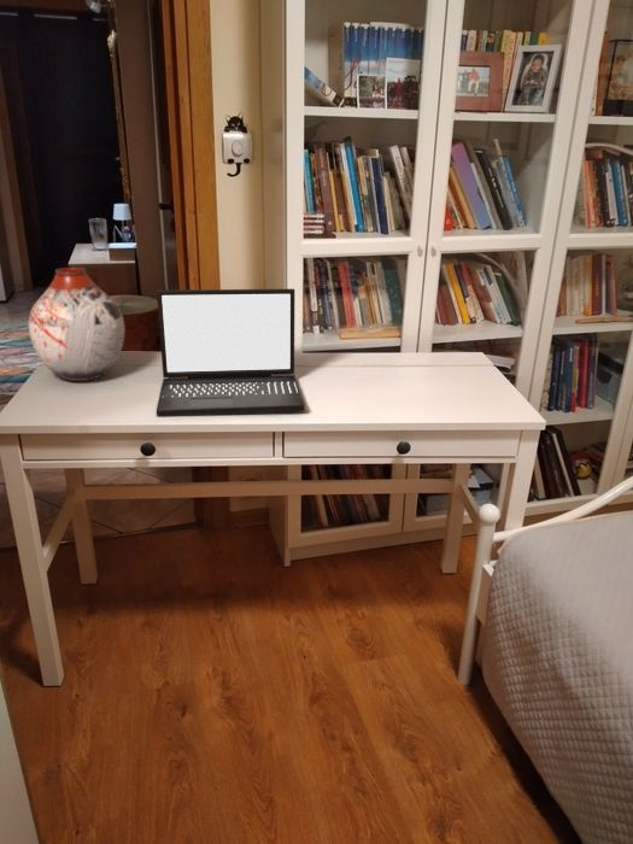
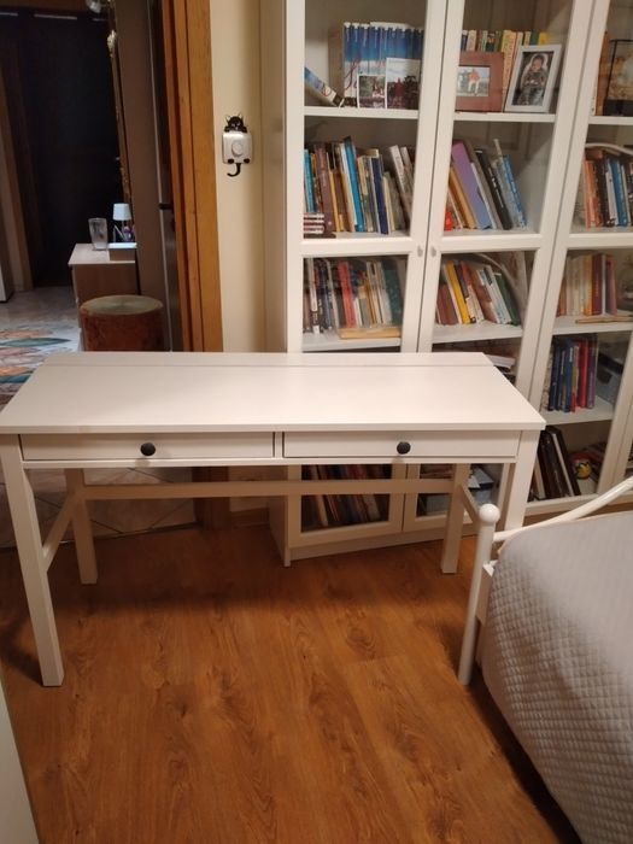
- laptop [156,288,306,417]
- vase [28,266,125,382]
